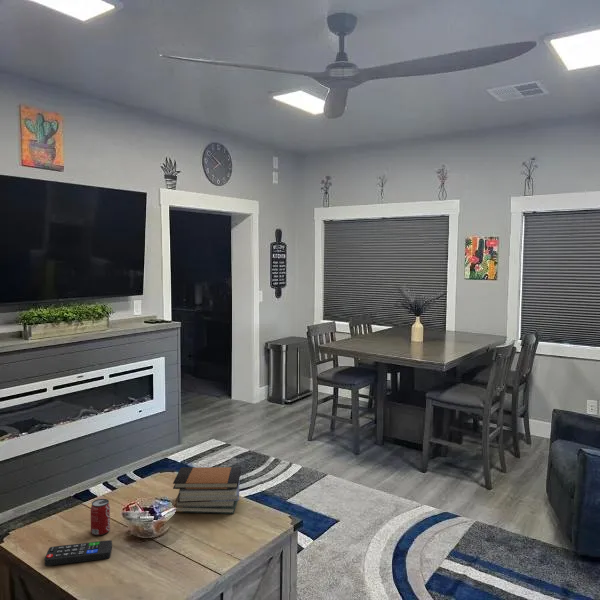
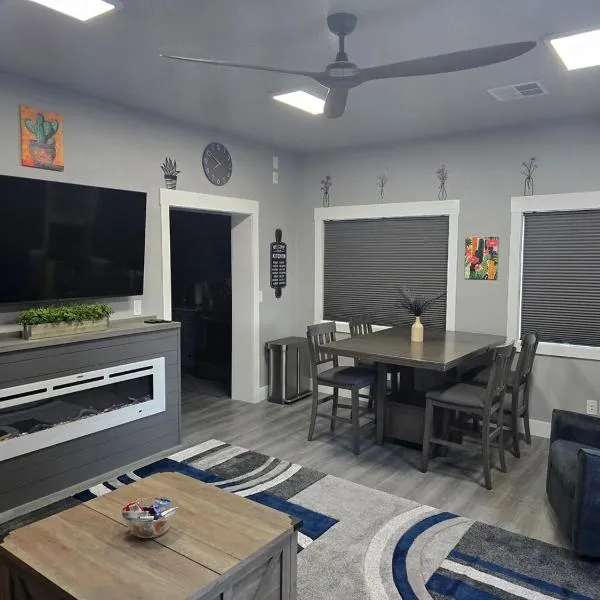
- book stack [172,466,242,515]
- remote control [44,539,113,567]
- beverage can [90,498,111,536]
